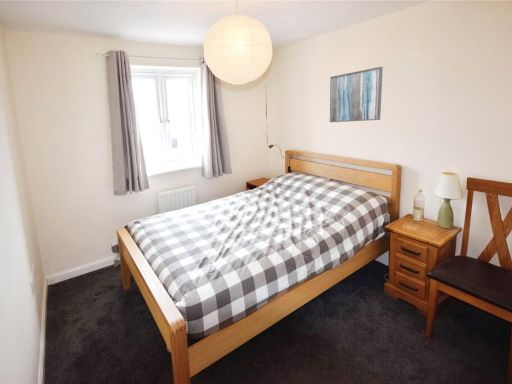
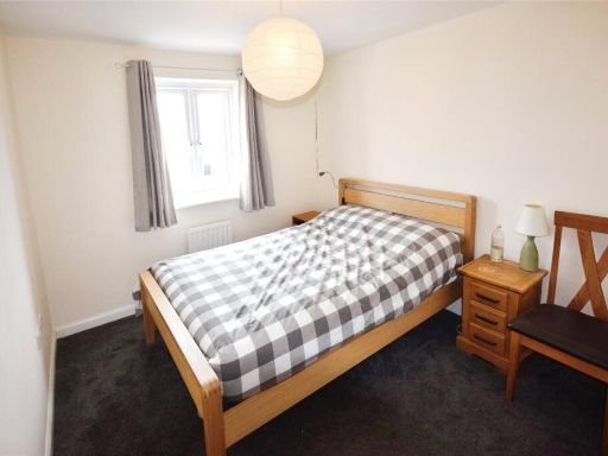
- wall art [329,66,384,123]
